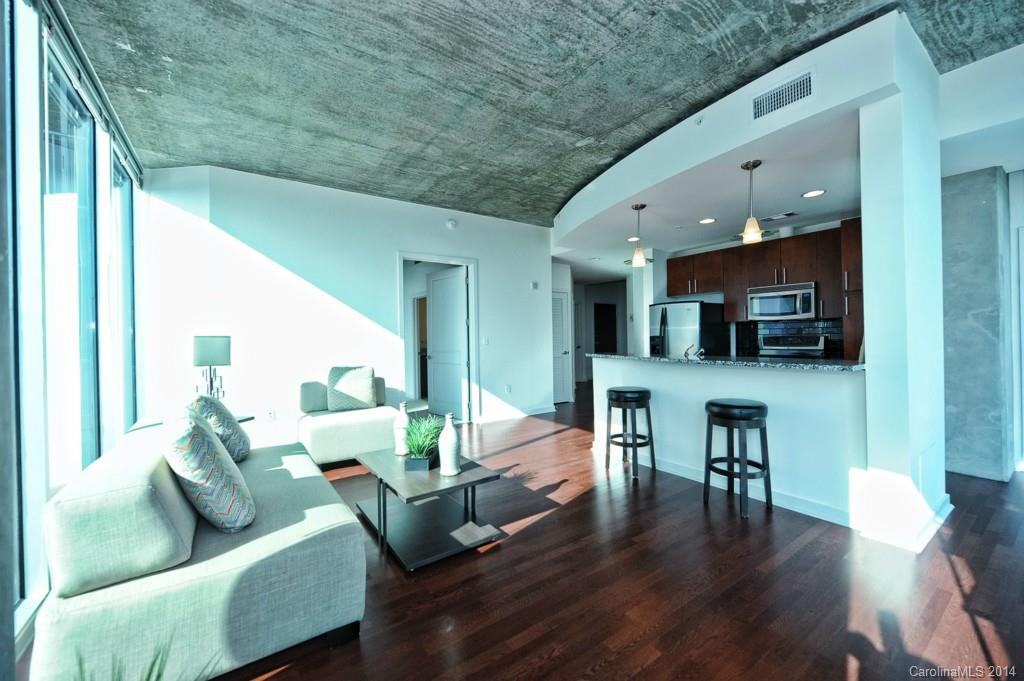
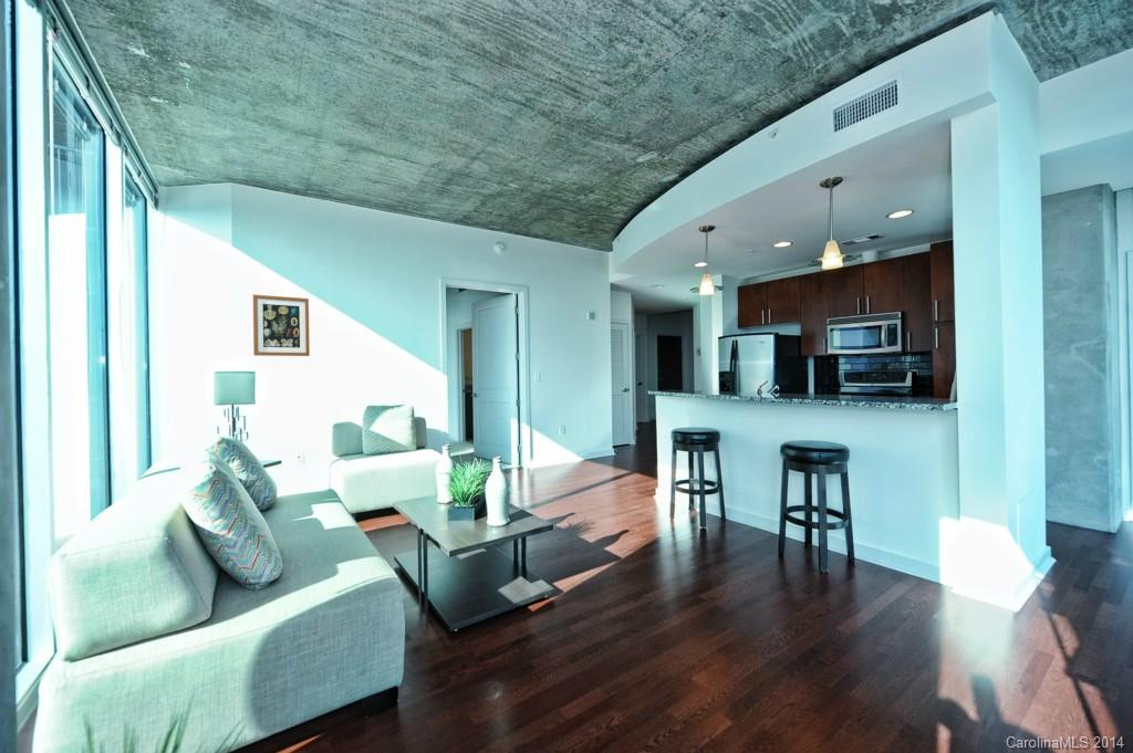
+ wall art [252,294,311,357]
